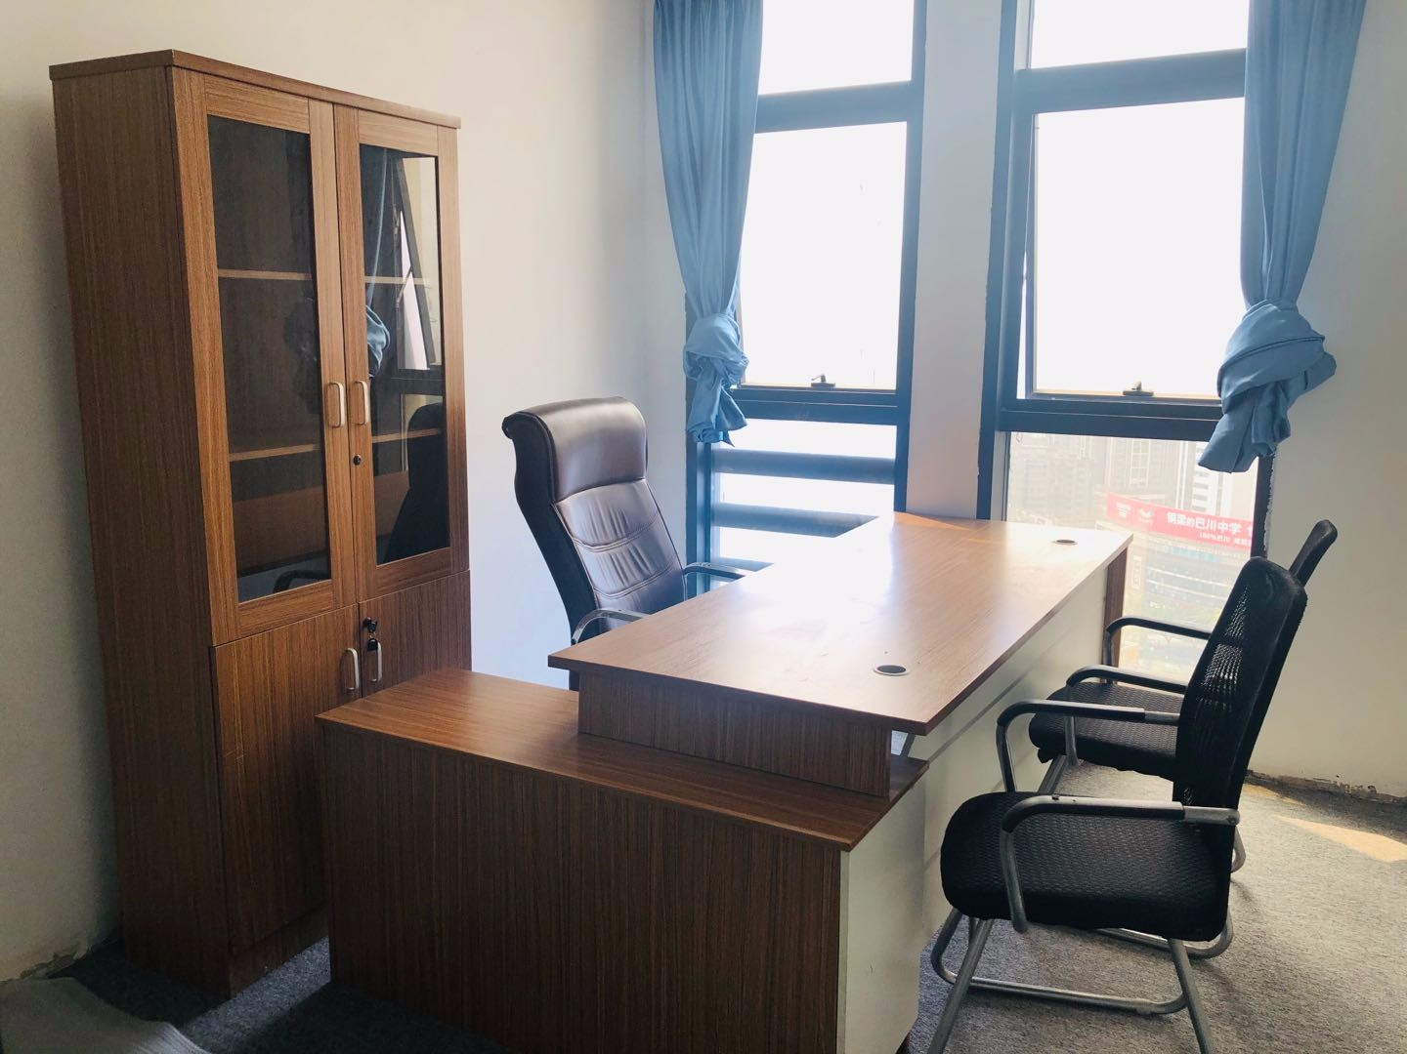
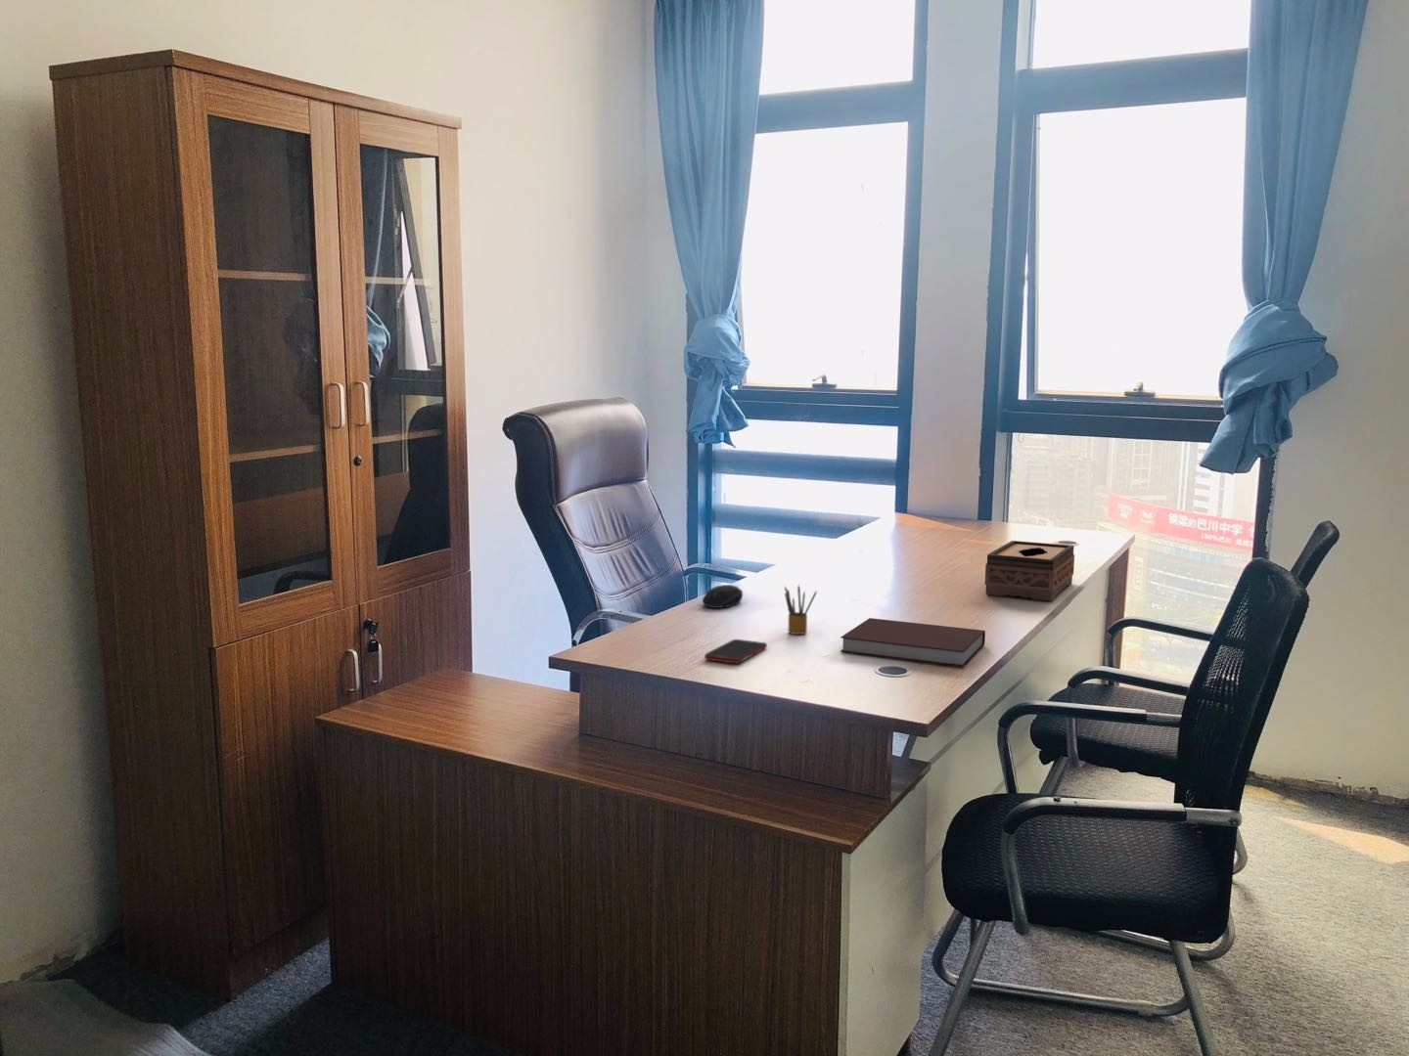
+ tissue box [984,540,1075,602]
+ computer mouse [701,583,743,609]
+ notebook [840,617,986,668]
+ pencil box [783,583,818,636]
+ cell phone [703,639,768,664]
